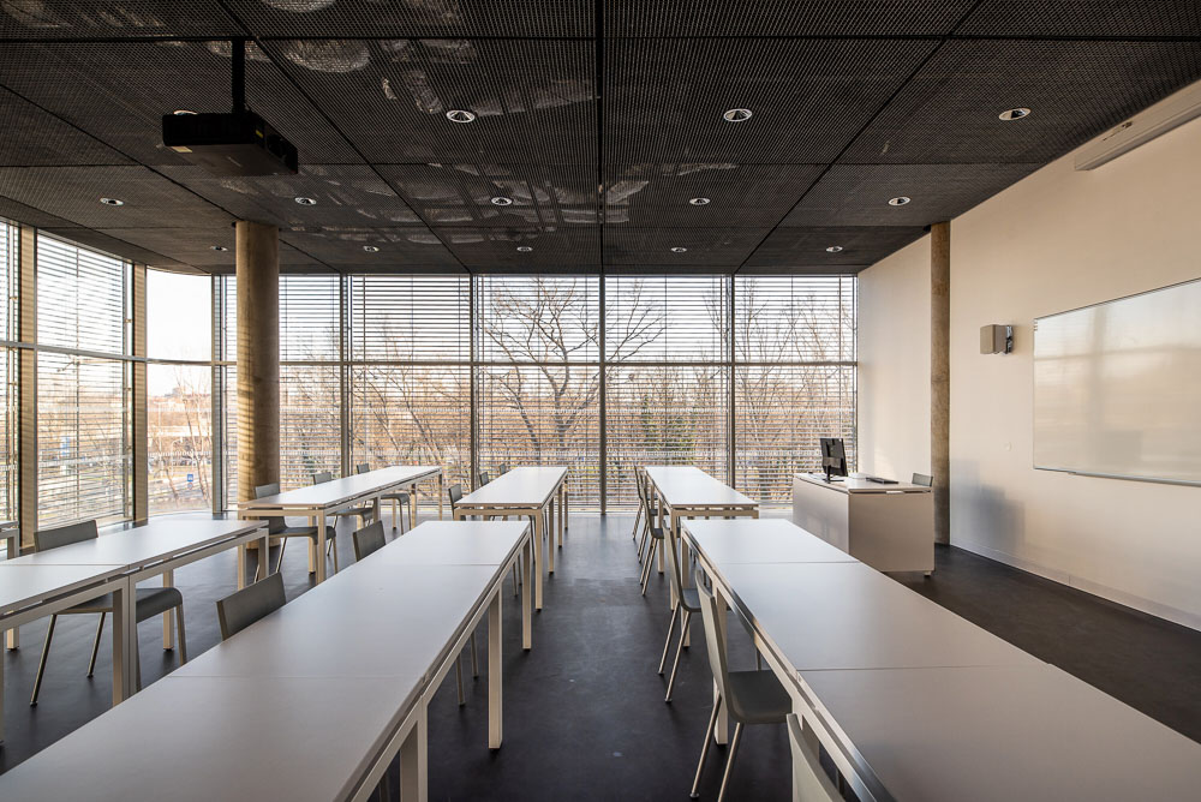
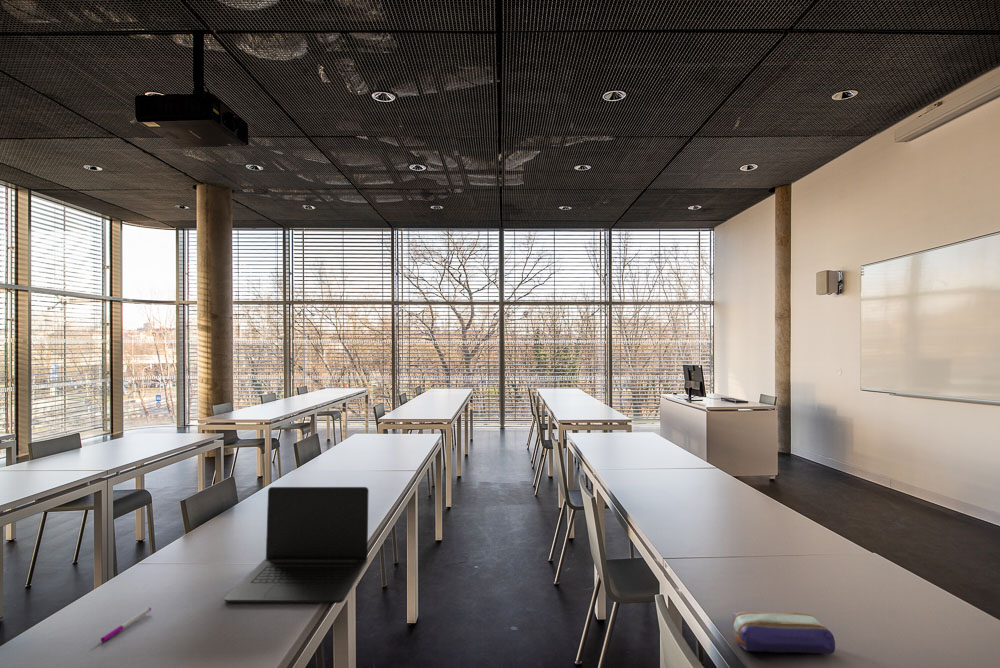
+ laptop [223,486,370,604]
+ pen [100,606,152,643]
+ pencil case [732,611,836,655]
